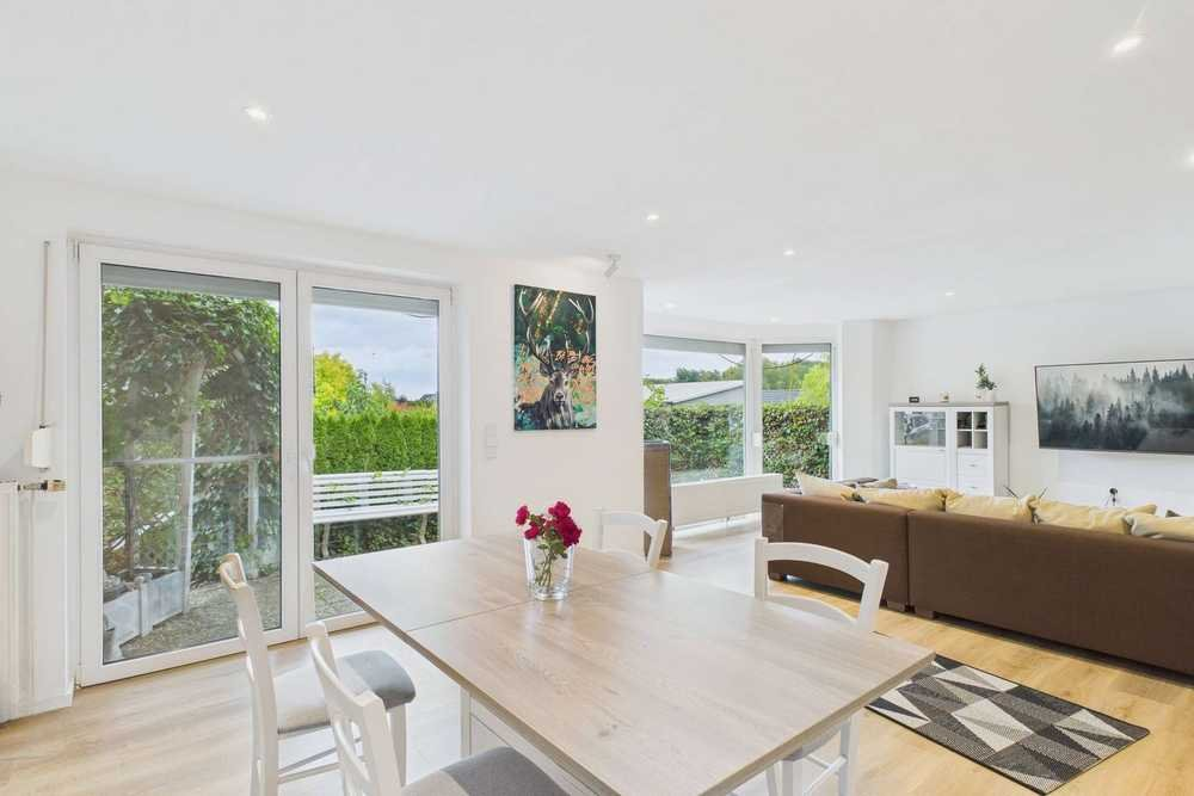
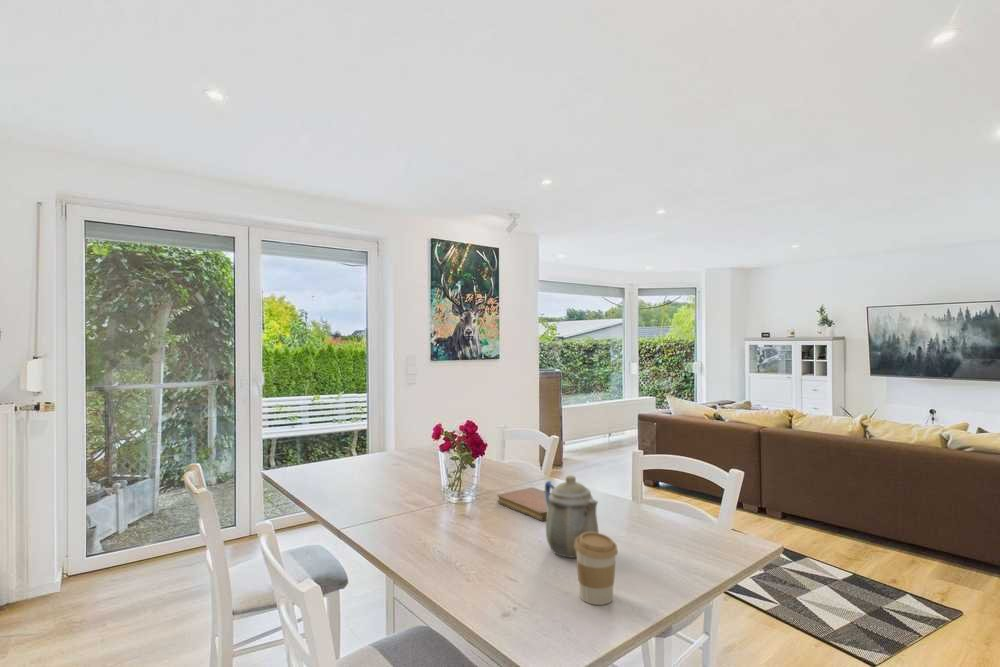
+ teapot [544,474,600,559]
+ coffee cup [574,532,619,606]
+ notebook [496,486,551,522]
